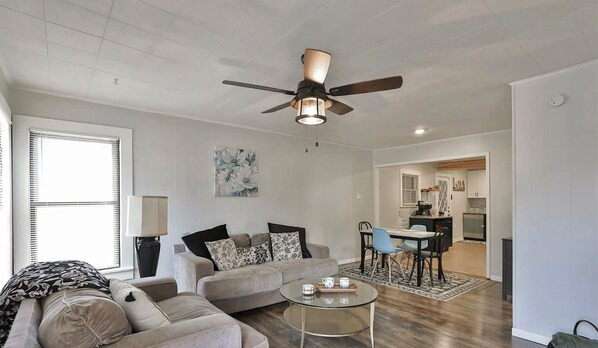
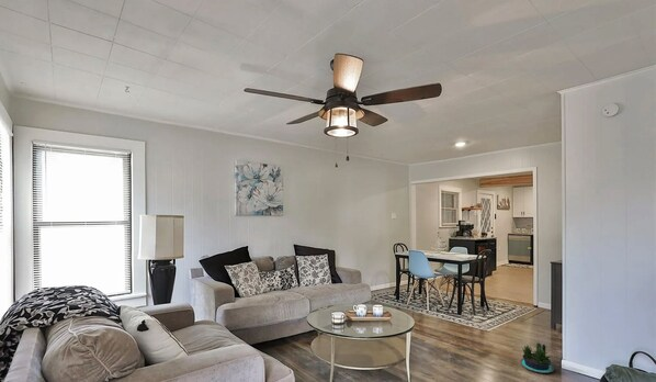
+ potted plant [519,342,556,374]
